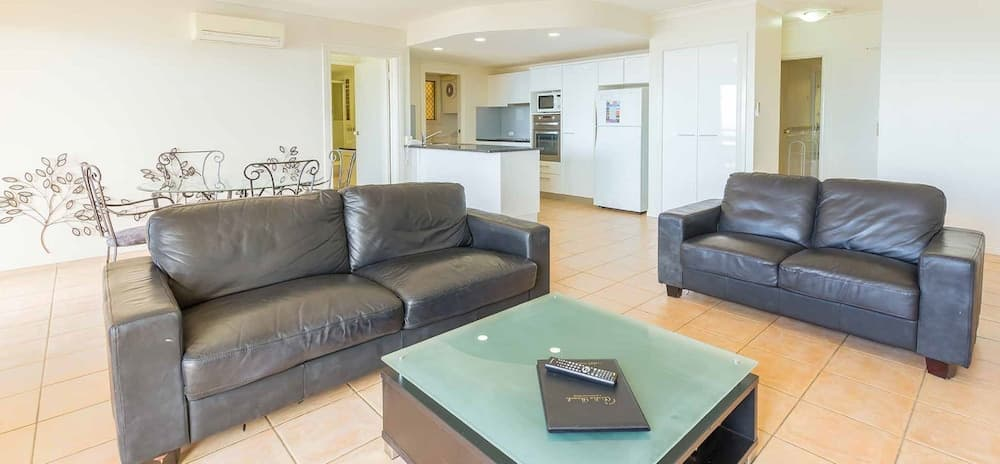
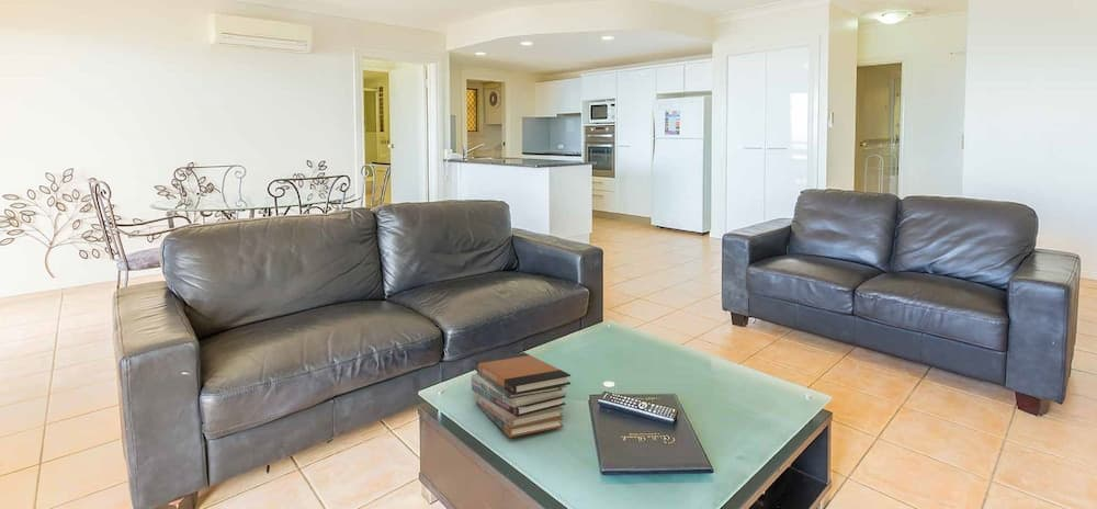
+ book stack [471,351,572,439]
